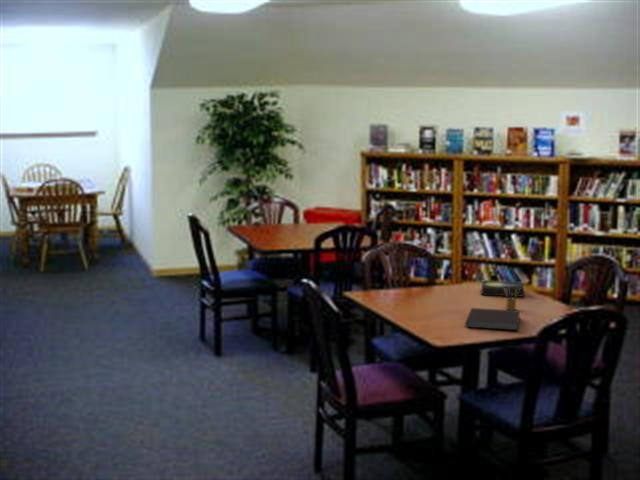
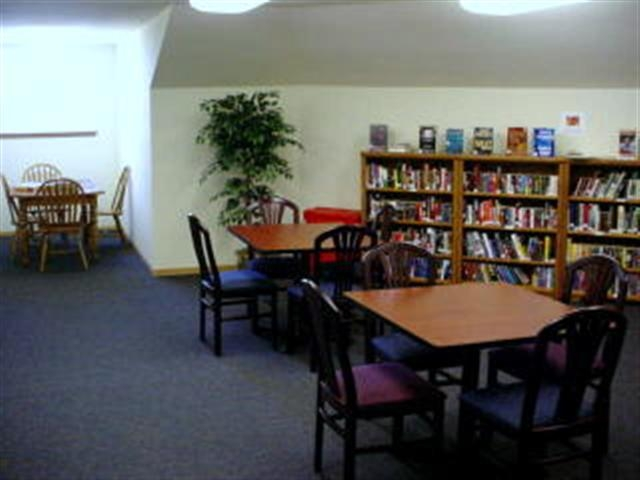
- notebook [465,307,521,331]
- pencil box [503,286,521,310]
- hardback book [479,279,531,298]
